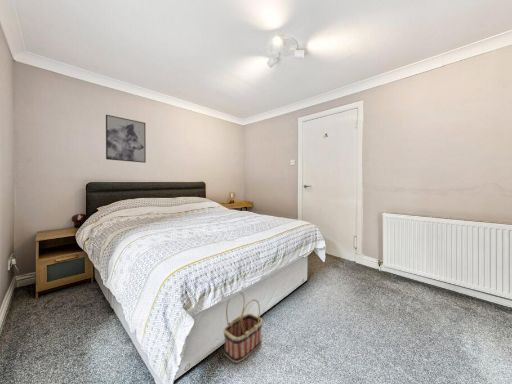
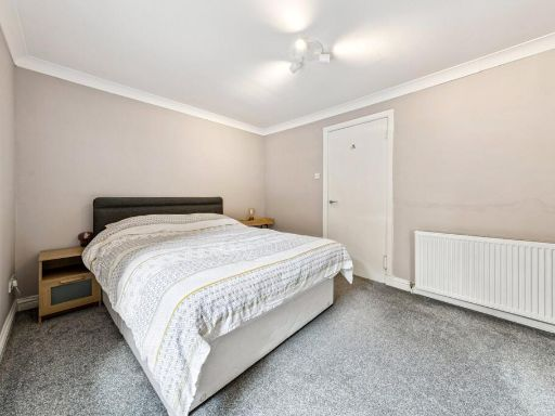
- wall art [105,114,147,164]
- basket [223,291,264,364]
